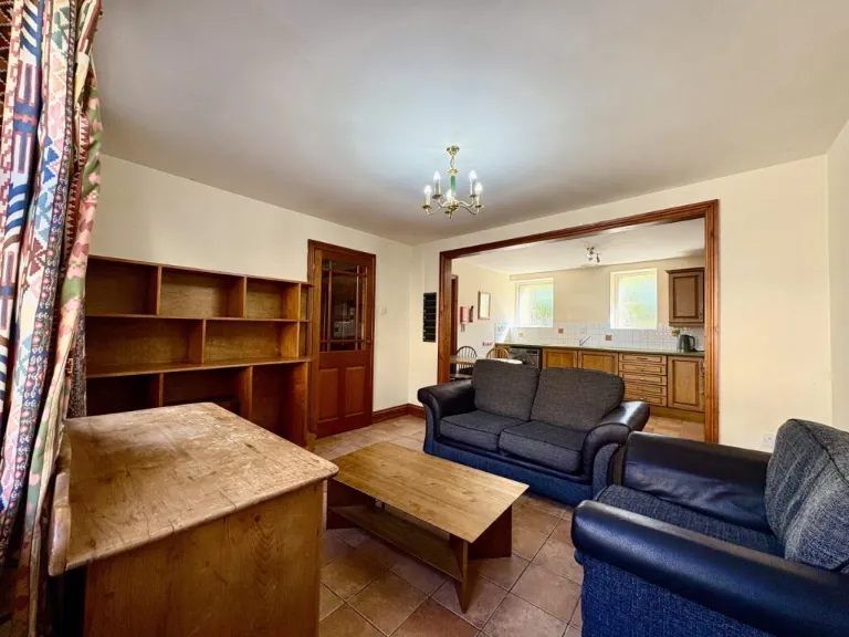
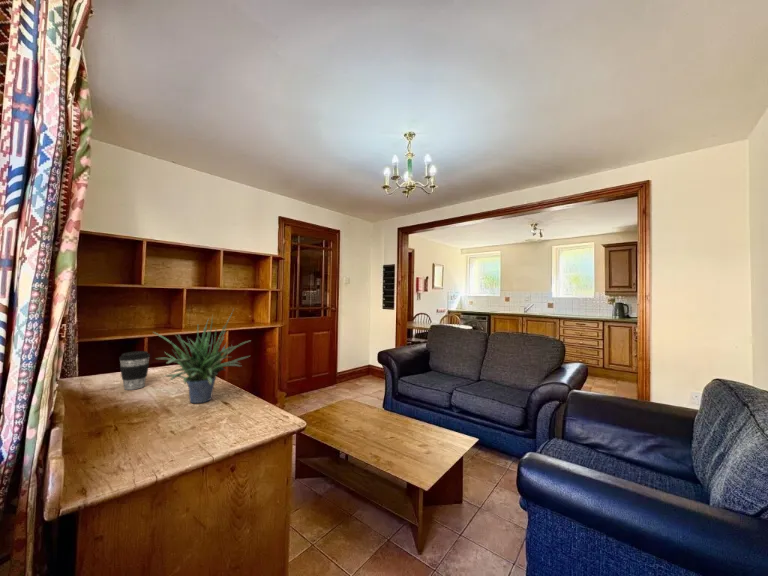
+ coffee cup [118,350,151,391]
+ potted plant [152,307,251,404]
